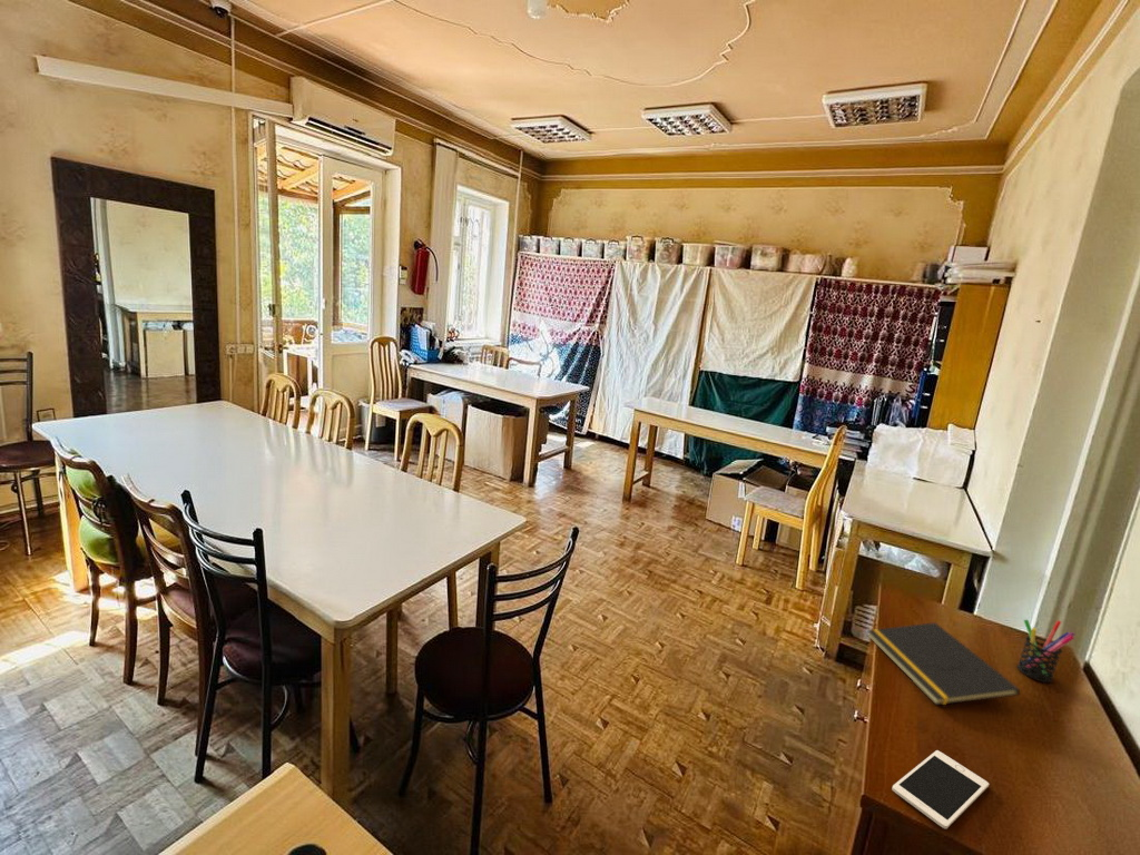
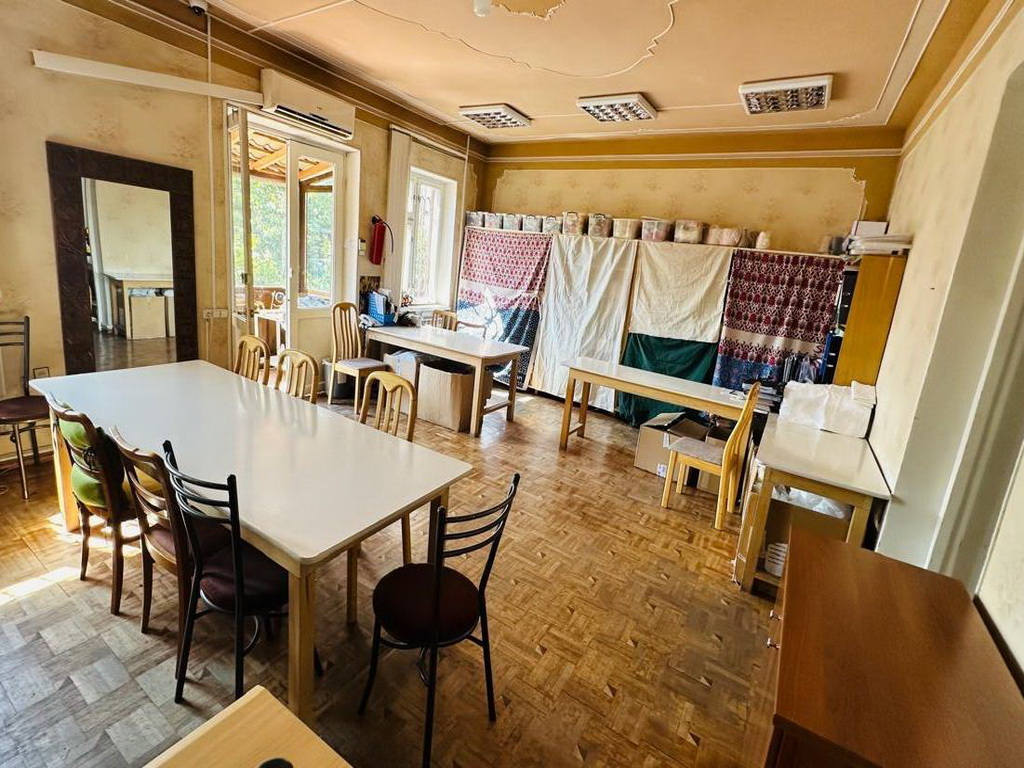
- cell phone [891,749,990,829]
- pen holder [1016,619,1075,684]
- notepad [866,621,1021,706]
